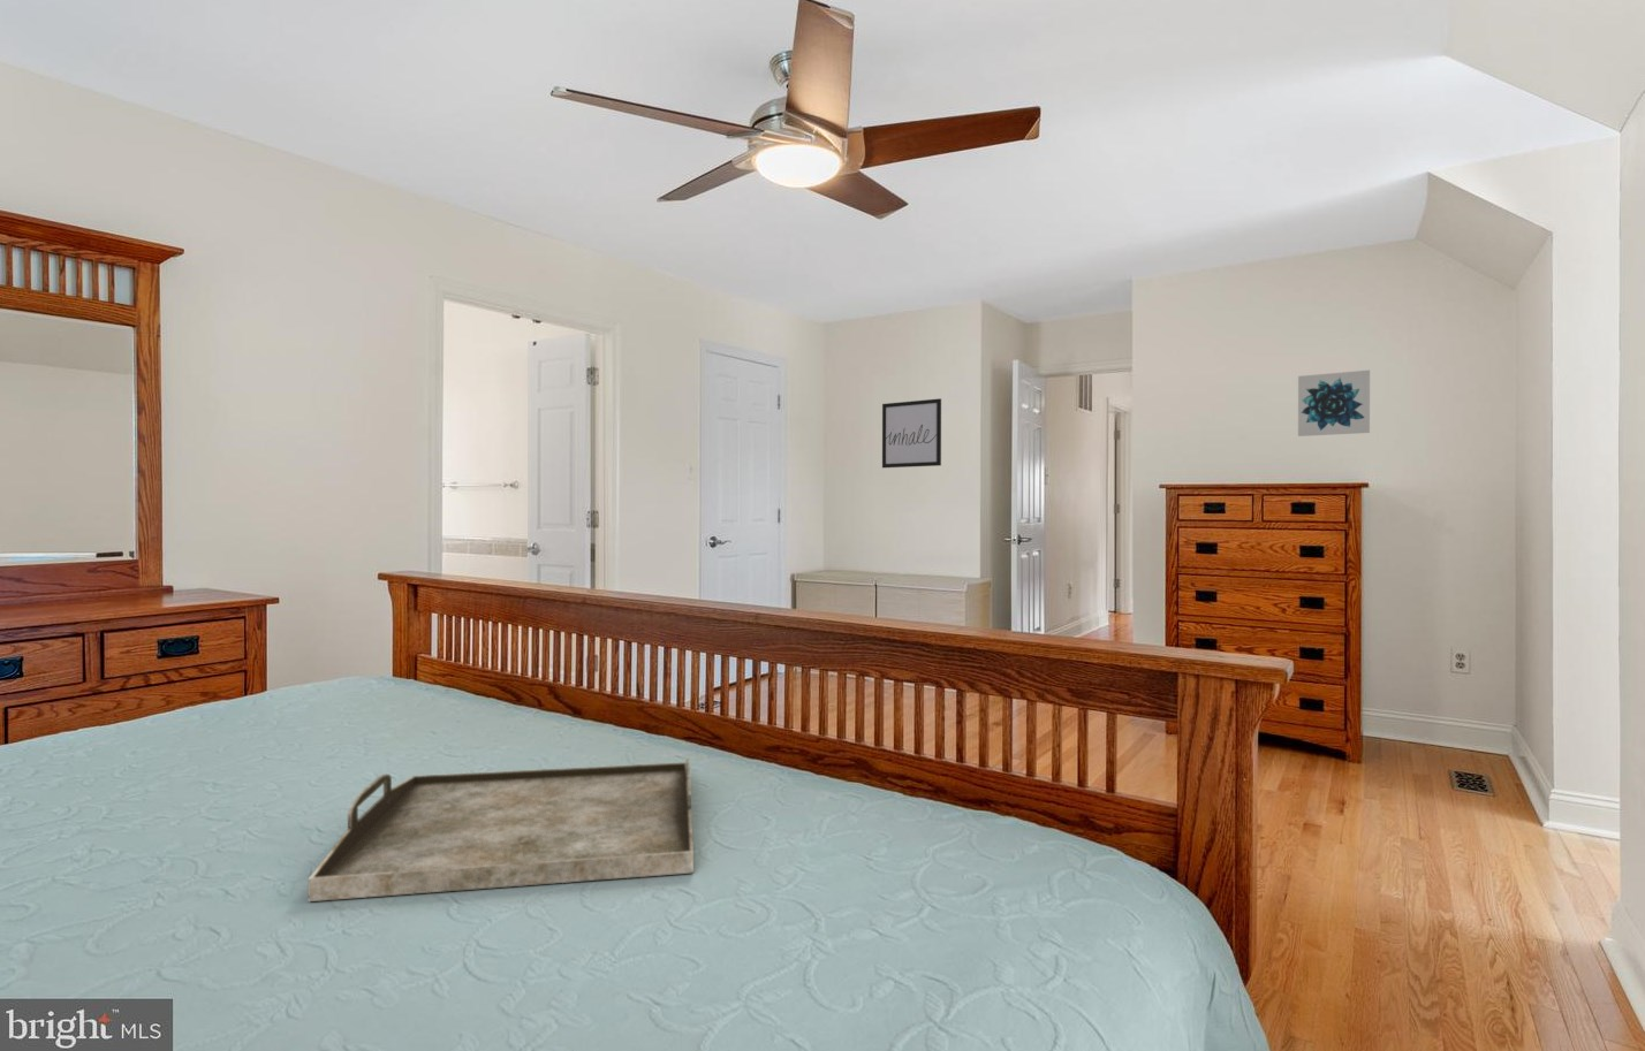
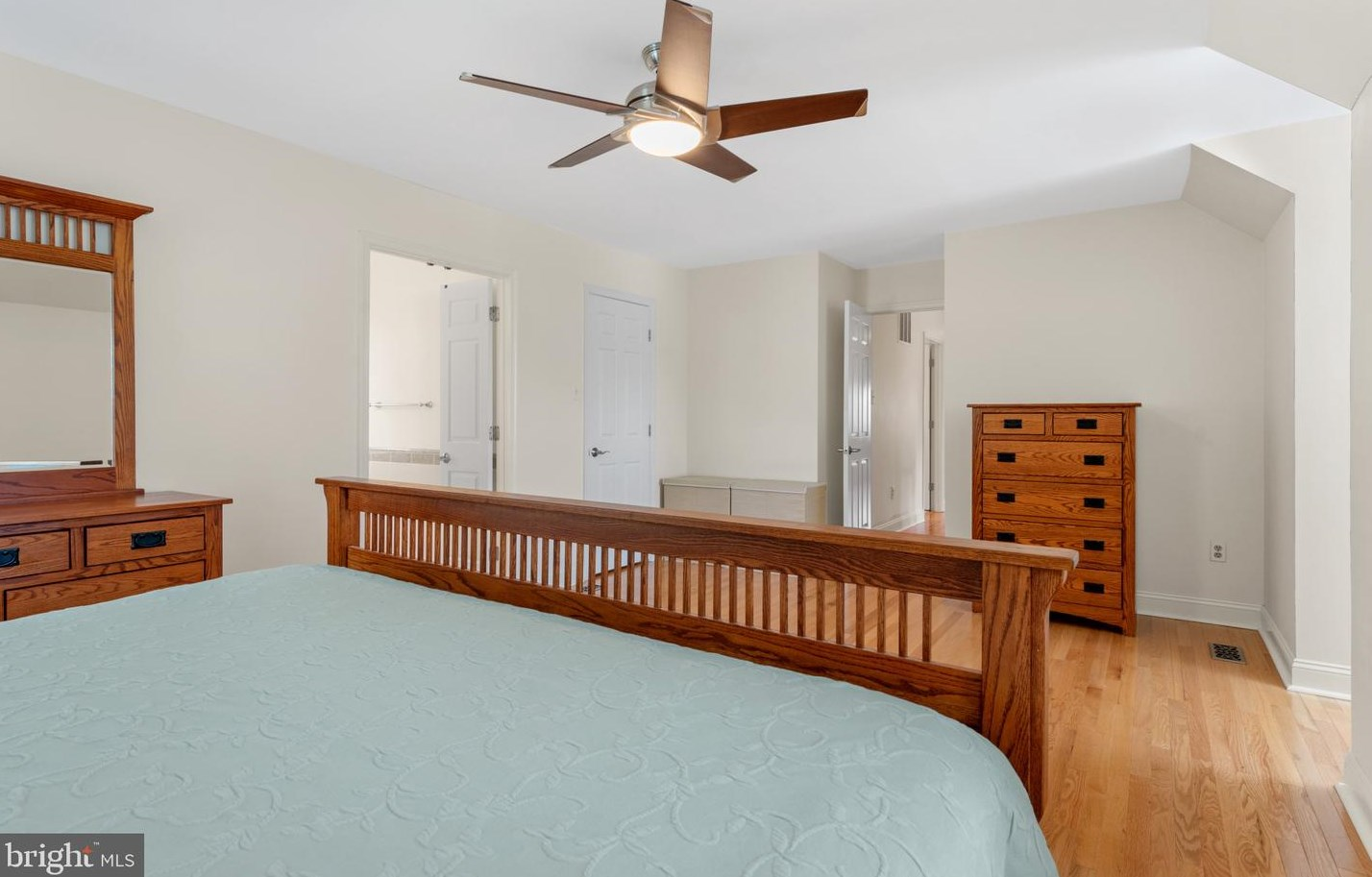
- wall art [881,397,942,469]
- wall art [1297,369,1370,437]
- serving tray [308,759,694,902]
